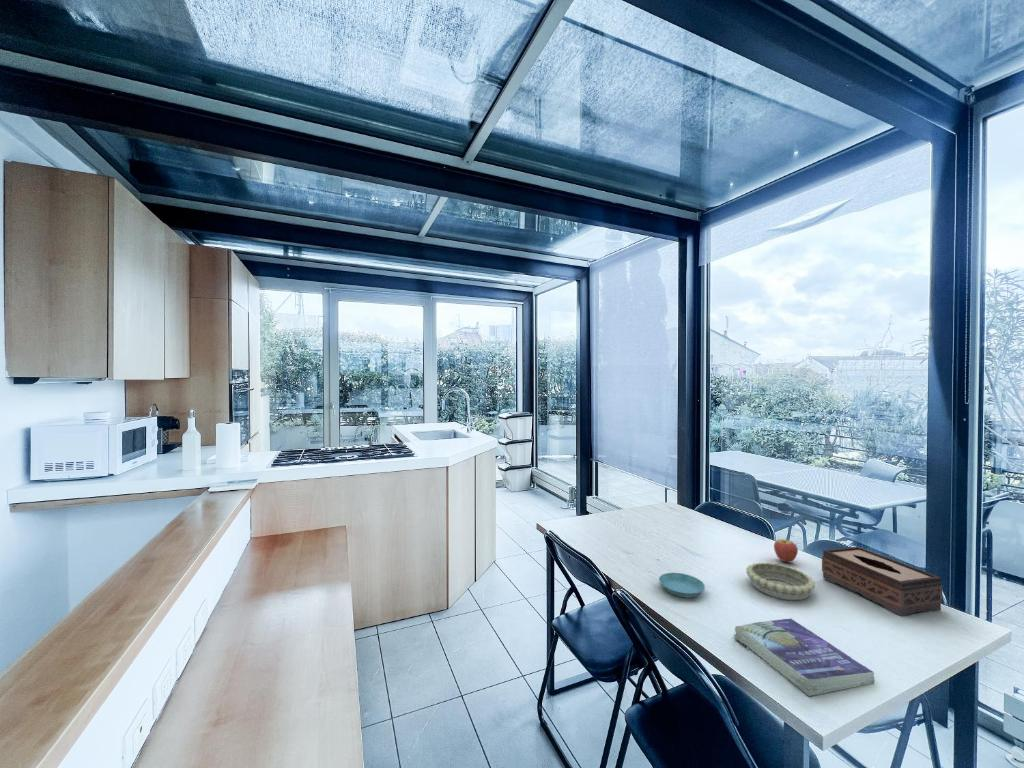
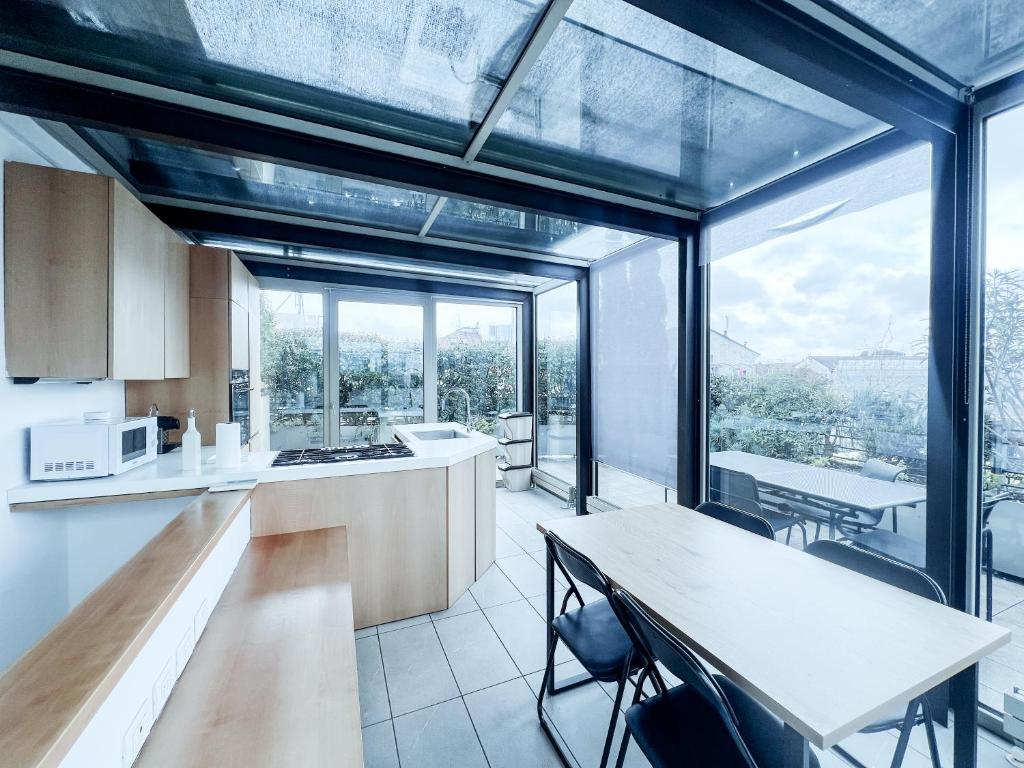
- fruit [773,535,799,563]
- book [733,617,876,697]
- decorative bowl [745,561,816,601]
- saucer [658,572,706,598]
- tissue box [821,546,943,617]
